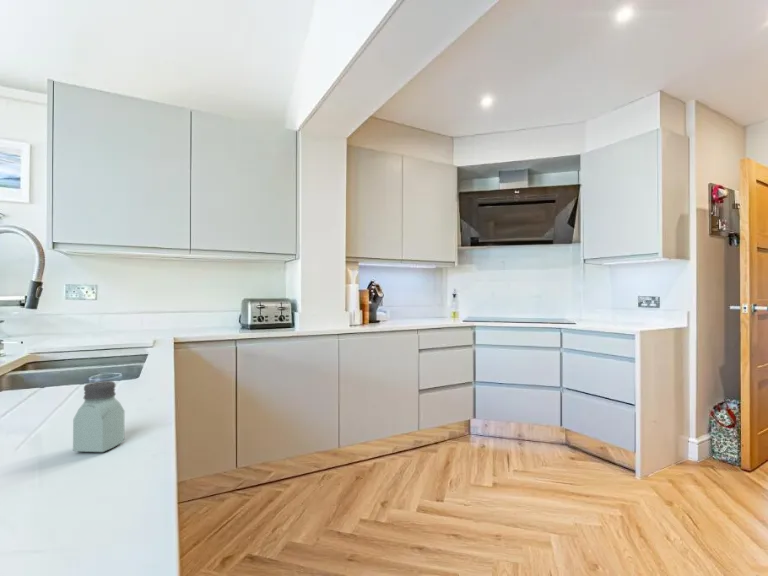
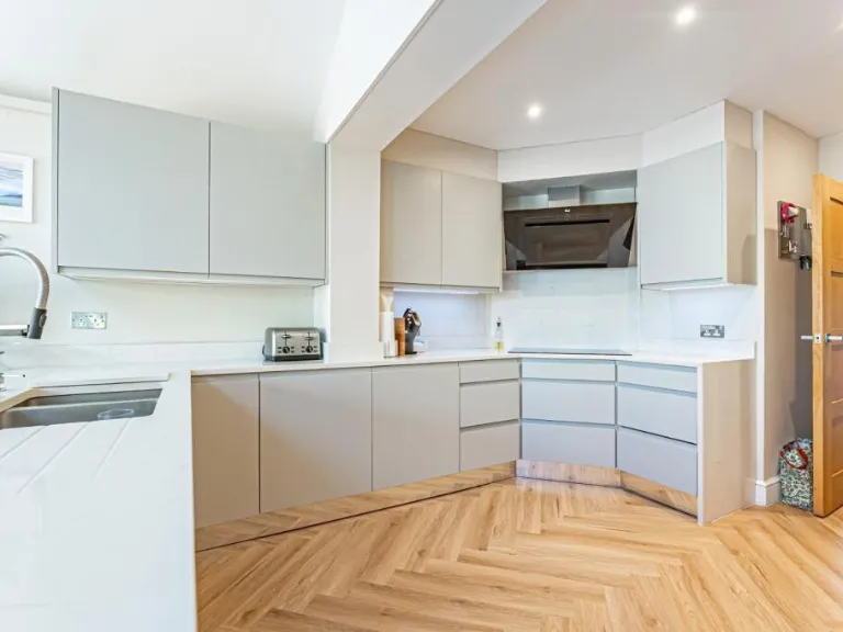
- saltshaker [72,380,126,453]
